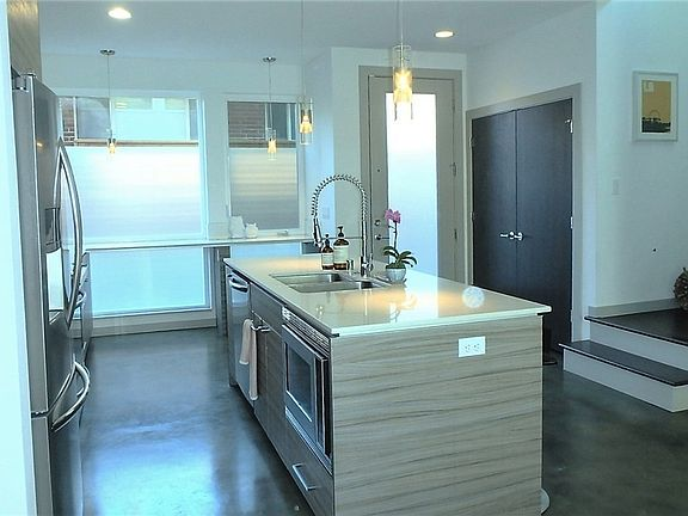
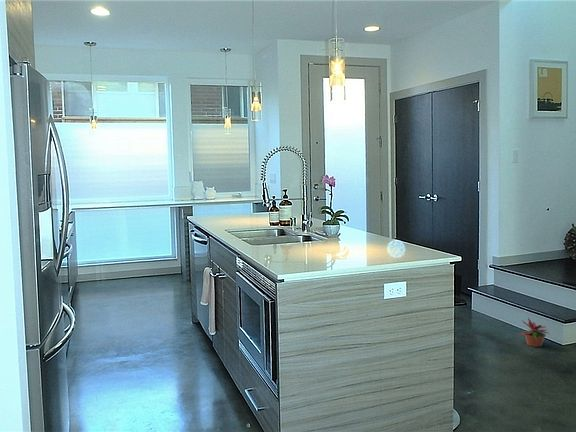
+ potted plant [515,317,551,348]
